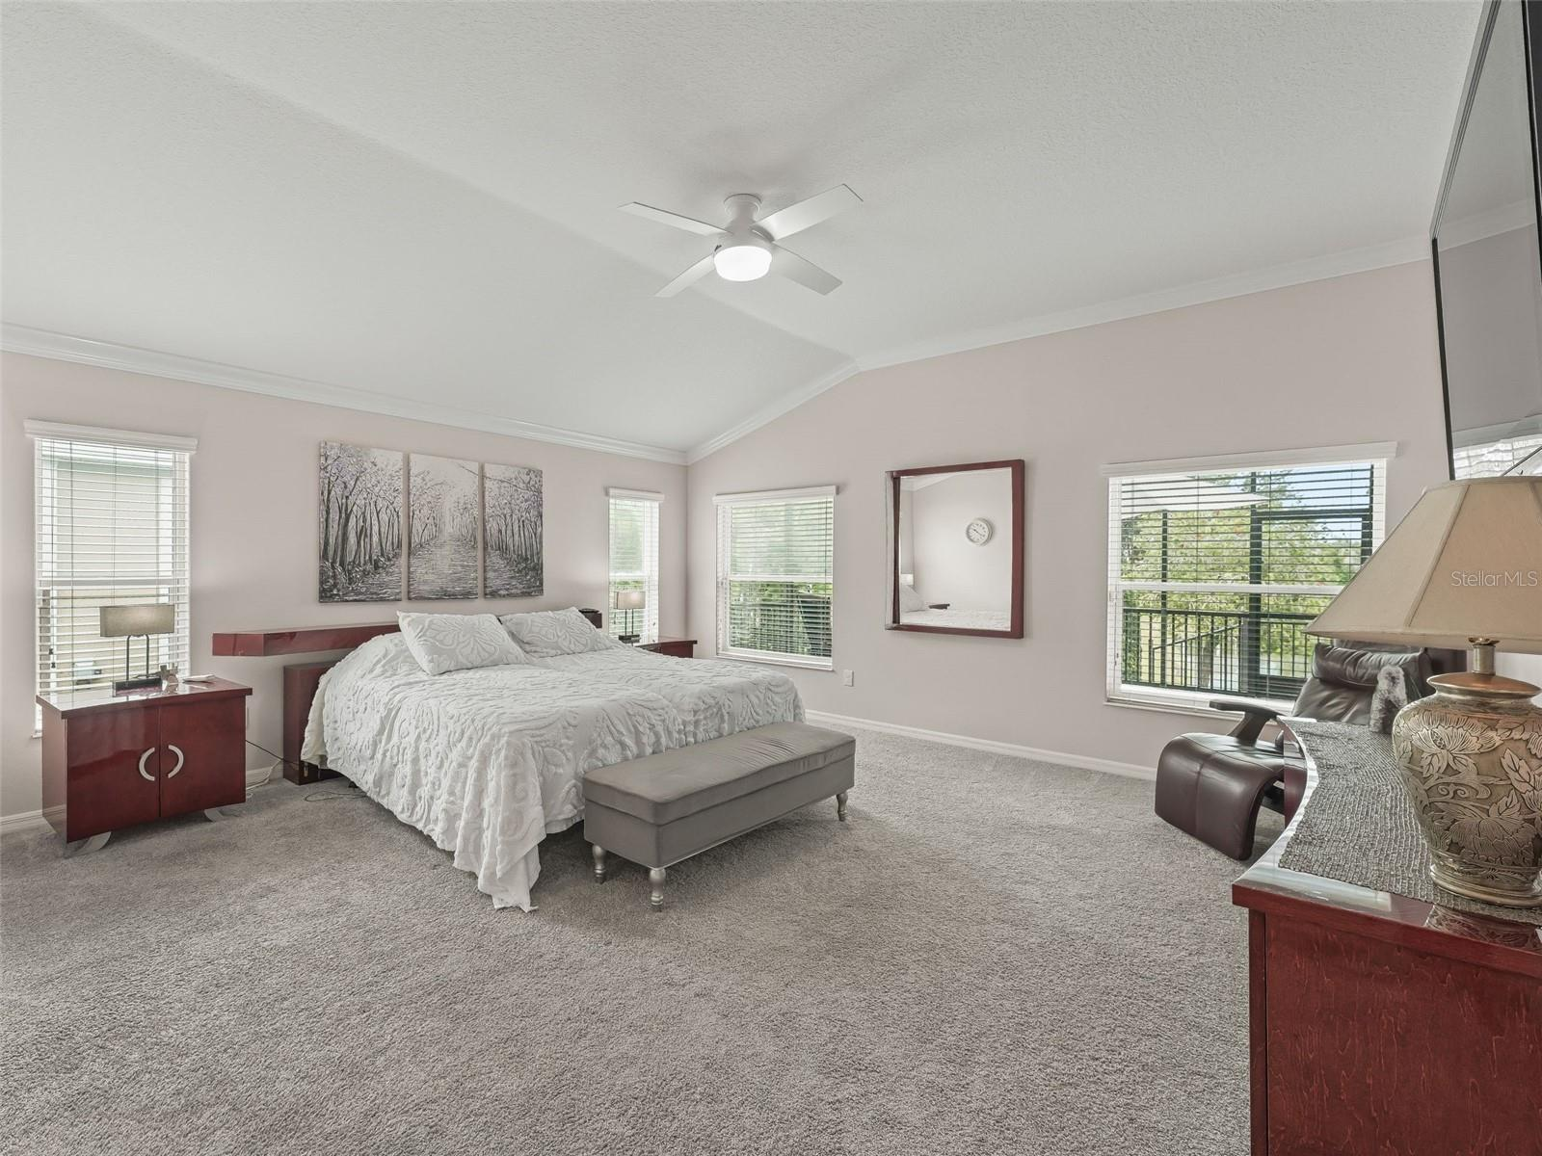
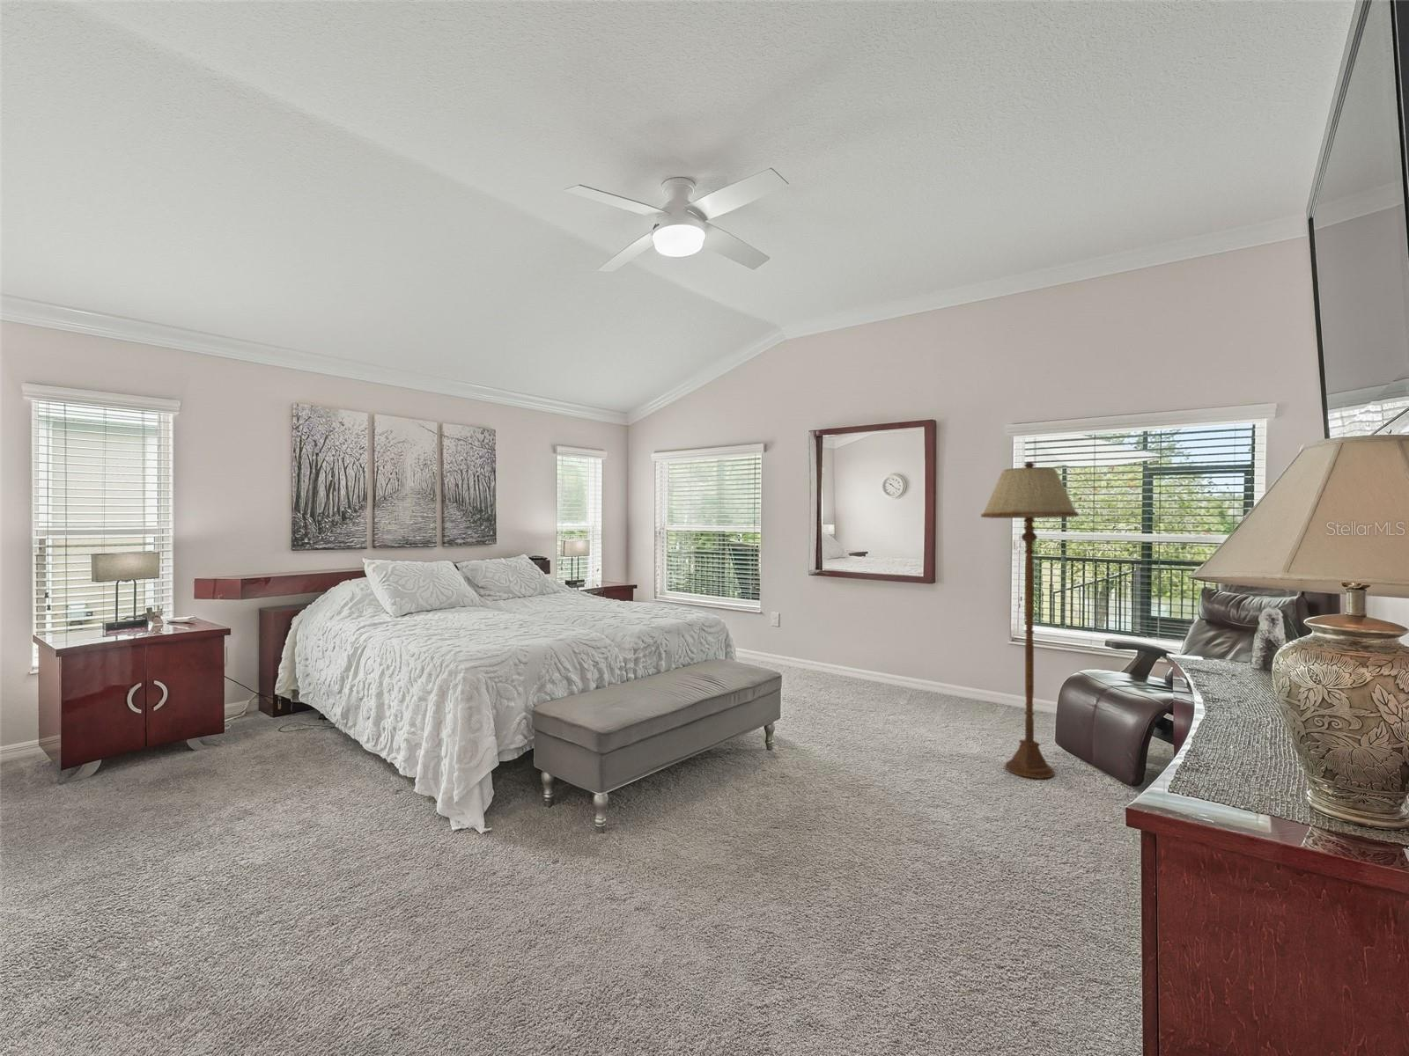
+ floor lamp [980,461,1079,780]
